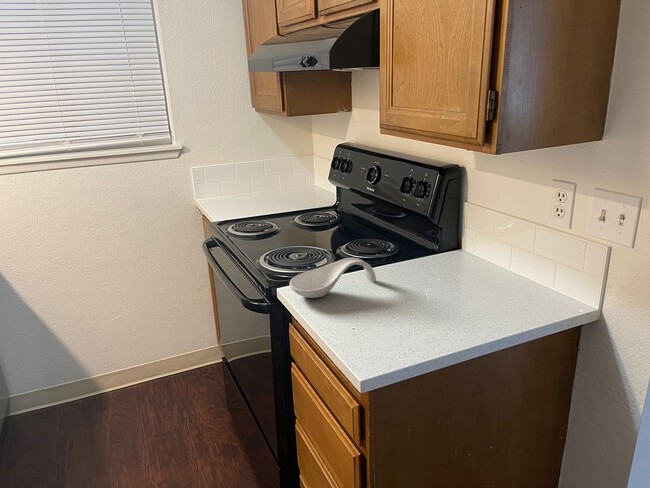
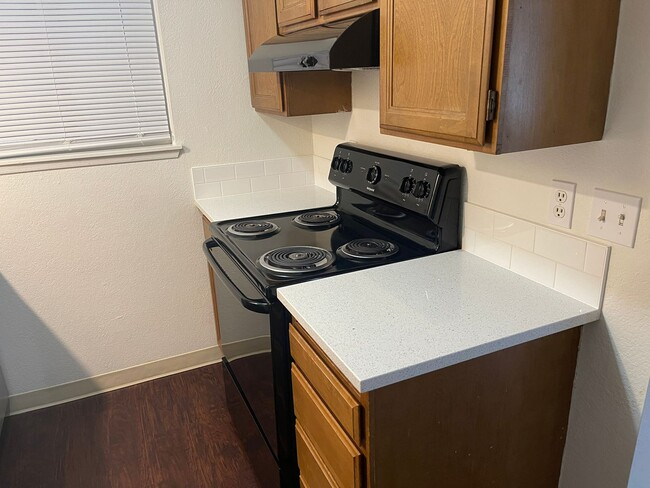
- spoon rest [289,257,377,299]
